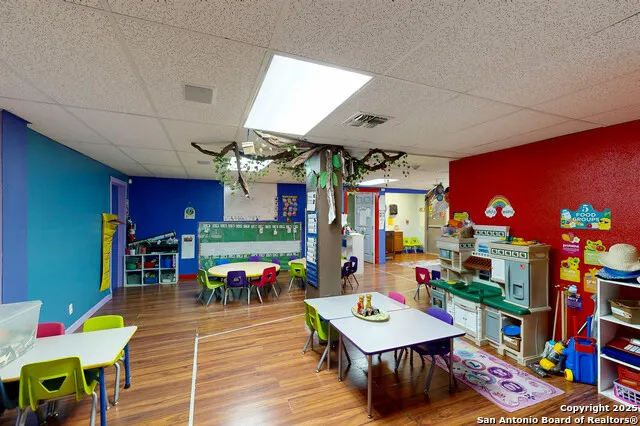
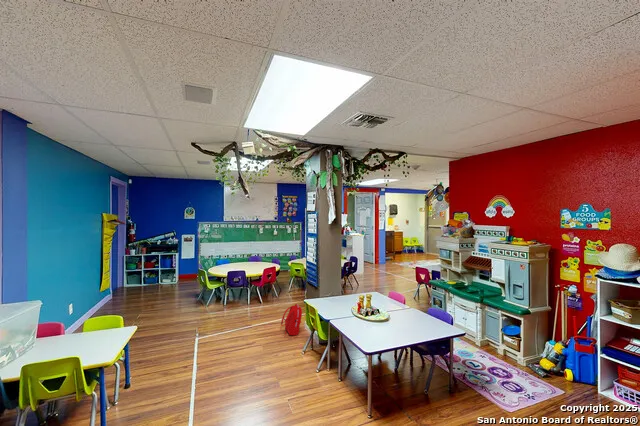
+ backpack [279,303,303,339]
